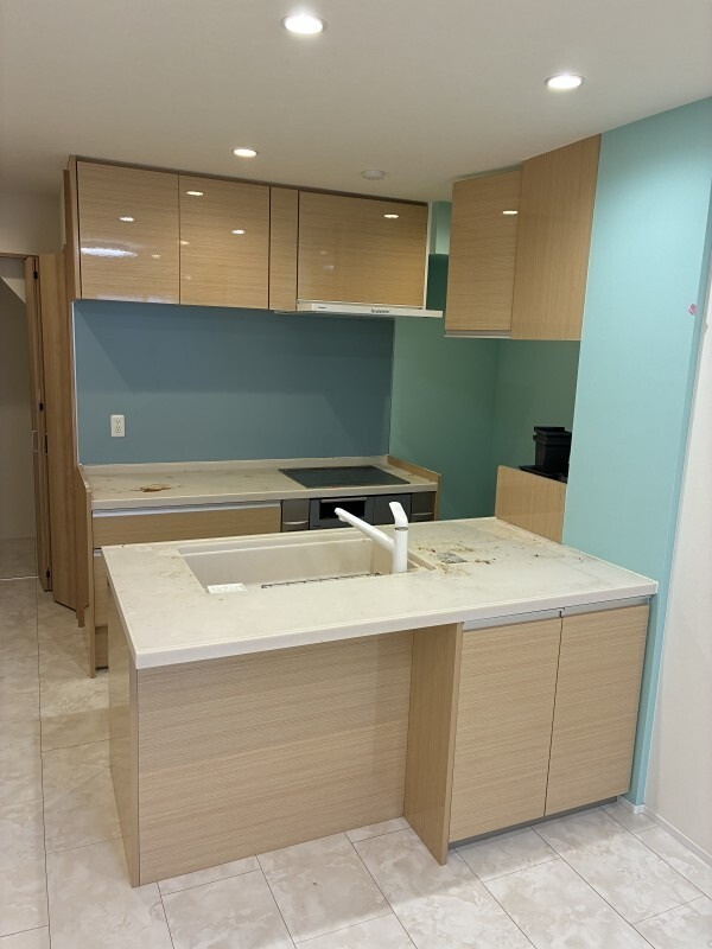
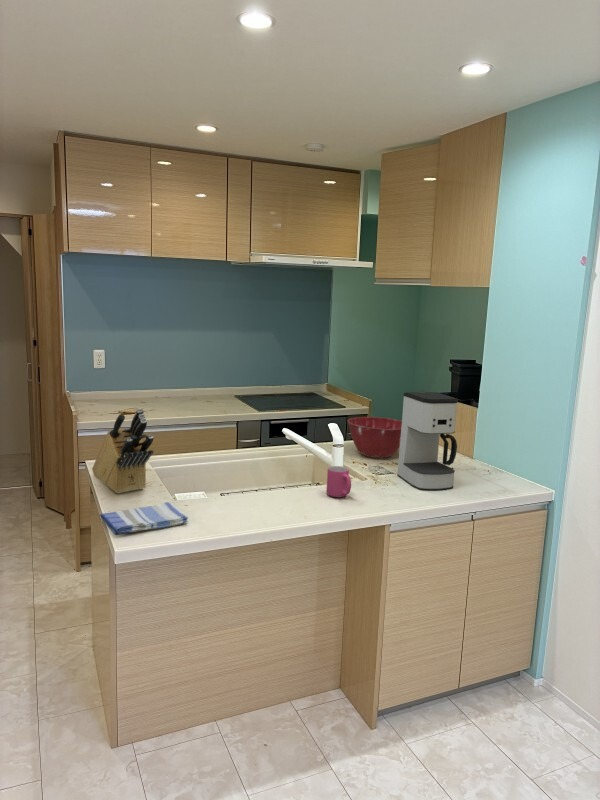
+ dish towel [99,501,189,536]
+ mixing bowl [347,416,402,459]
+ coffee maker [396,391,459,491]
+ mug [326,465,352,498]
+ knife block [91,407,155,494]
